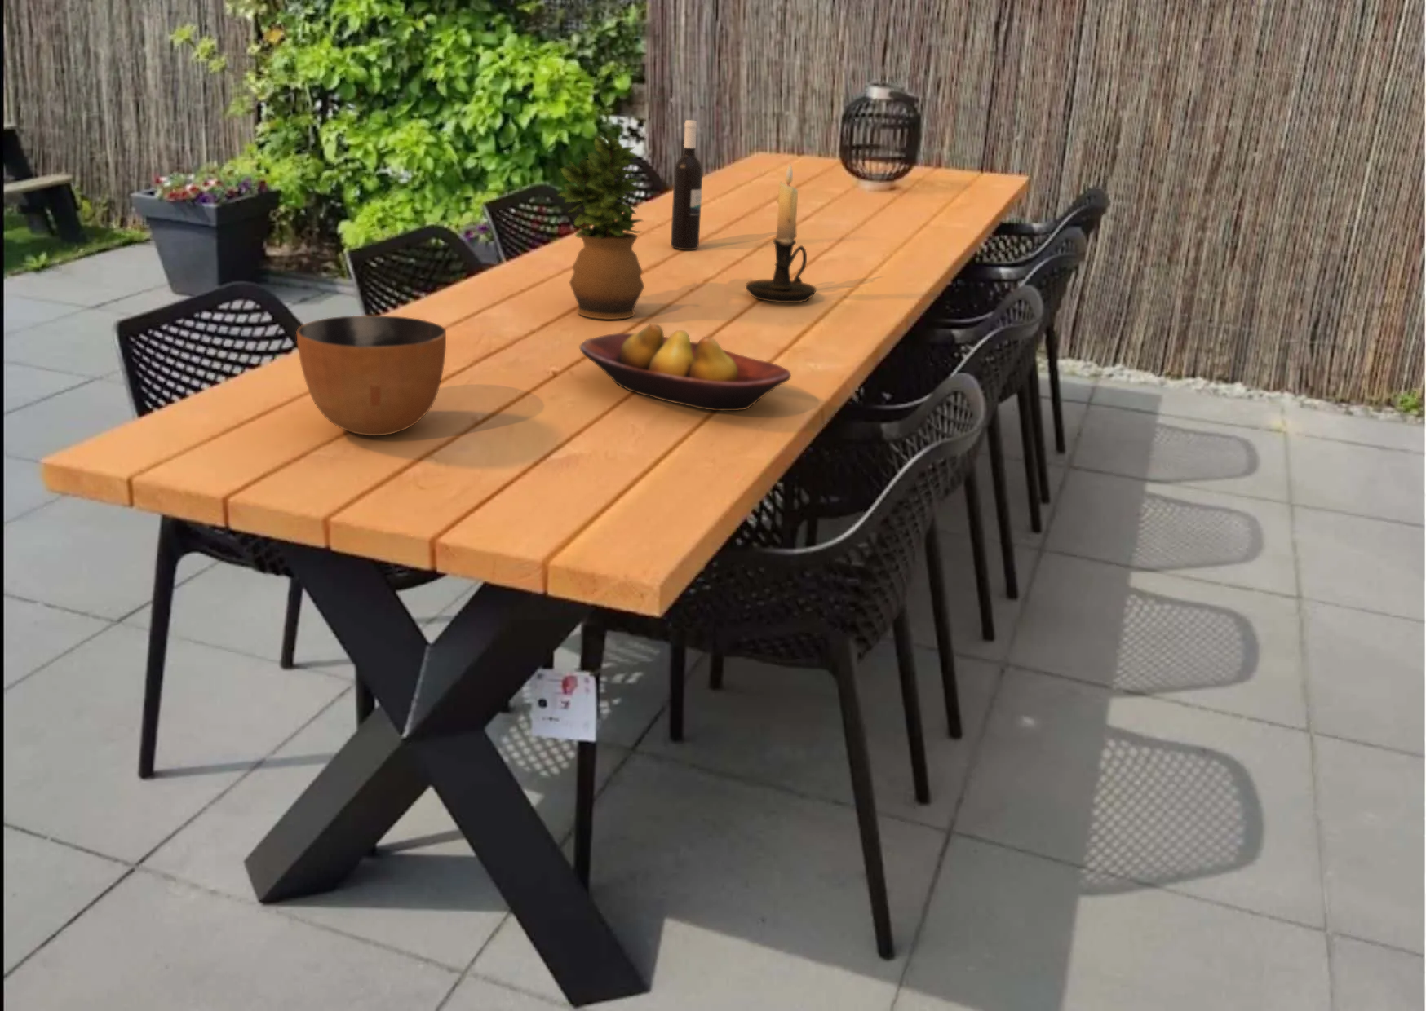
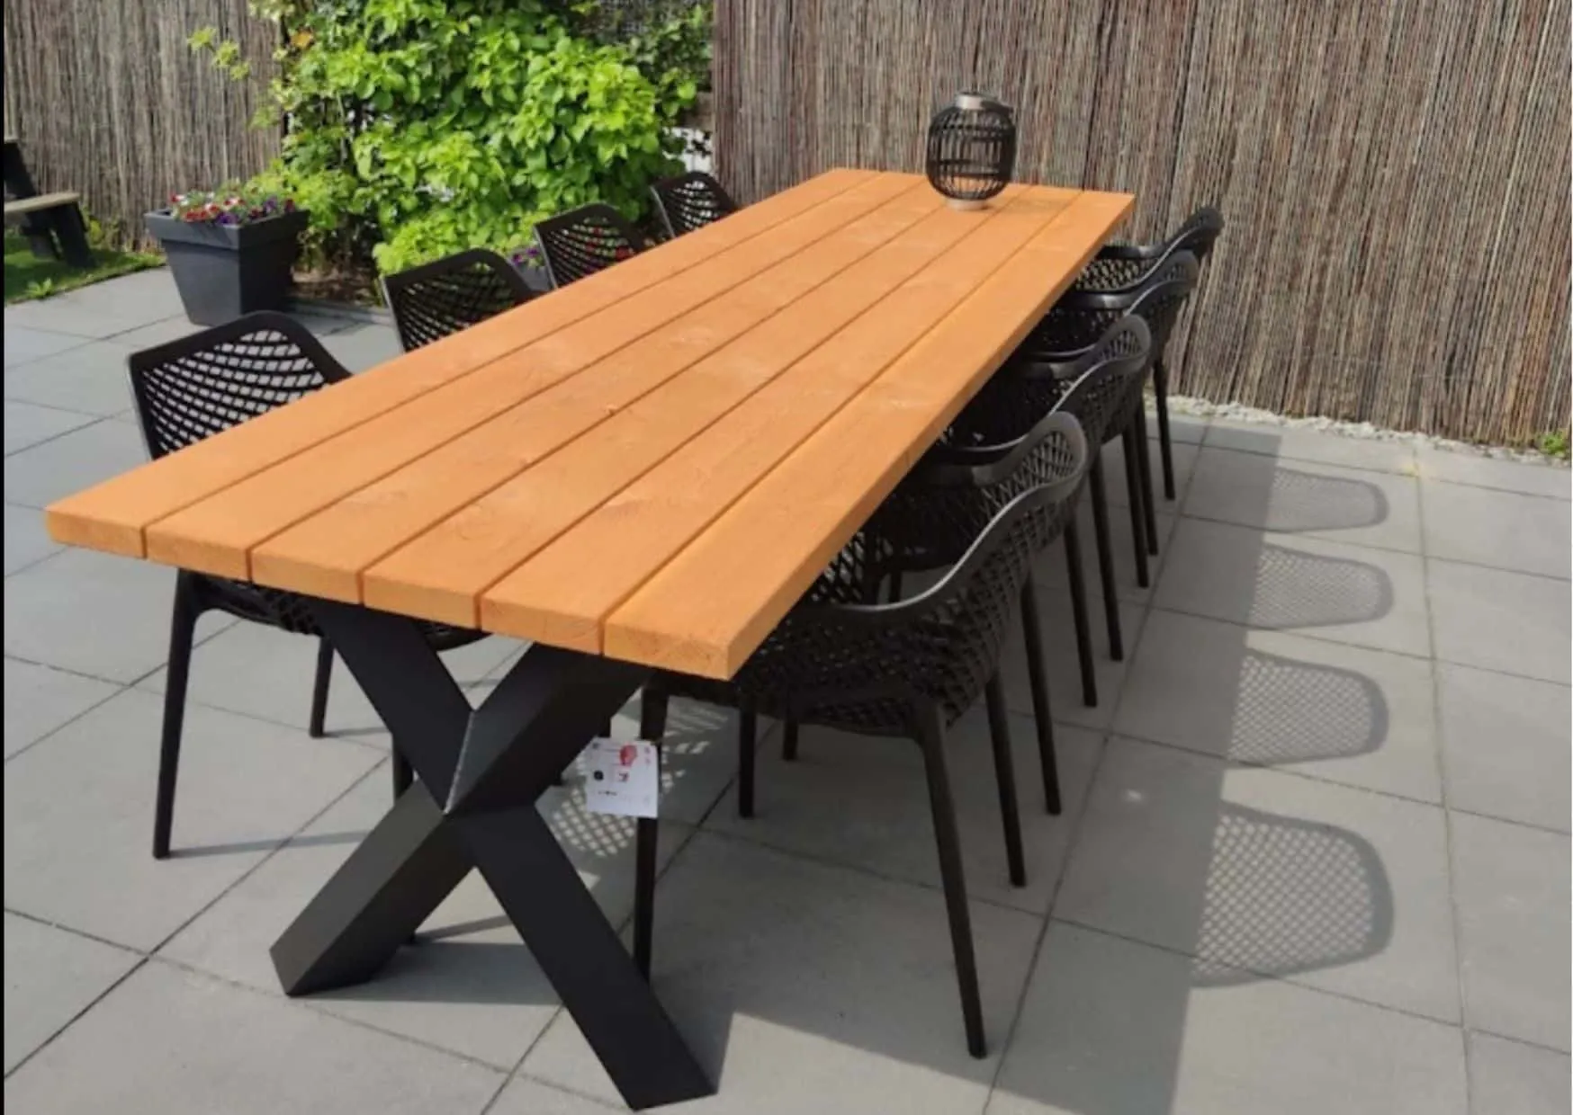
- candle holder [745,162,816,303]
- fruit bowl [579,323,792,411]
- potted plant [556,132,646,321]
- bowl [297,315,447,437]
- wine bottle [670,119,704,251]
